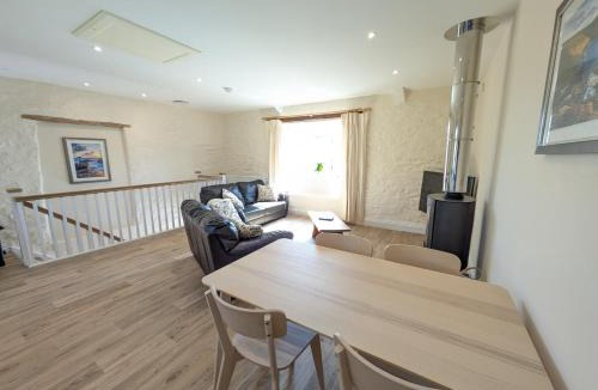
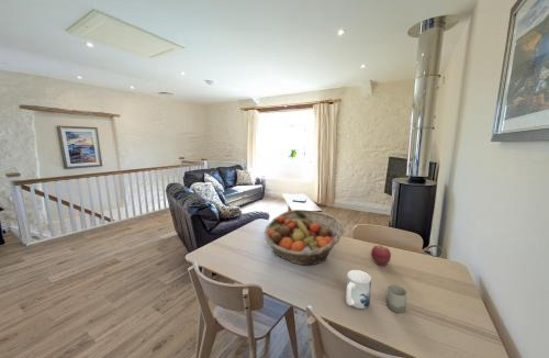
+ apple [370,244,392,267]
+ cup [385,284,408,314]
+ mug [345,269,372,310]
+ fruit basket [262,209,344,266]
